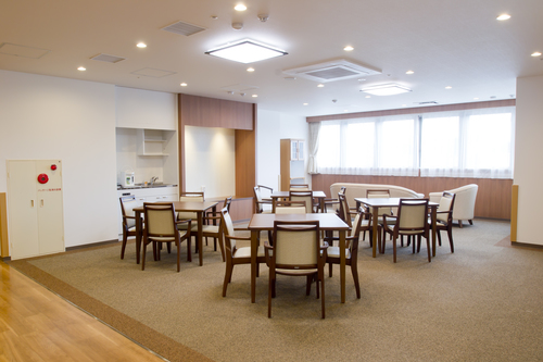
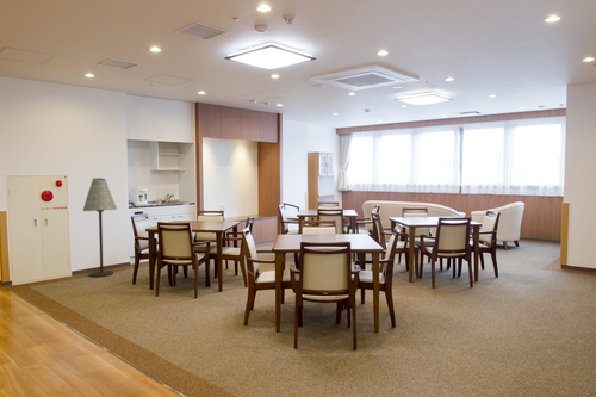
+ floor lamp [82,176,118,278]
